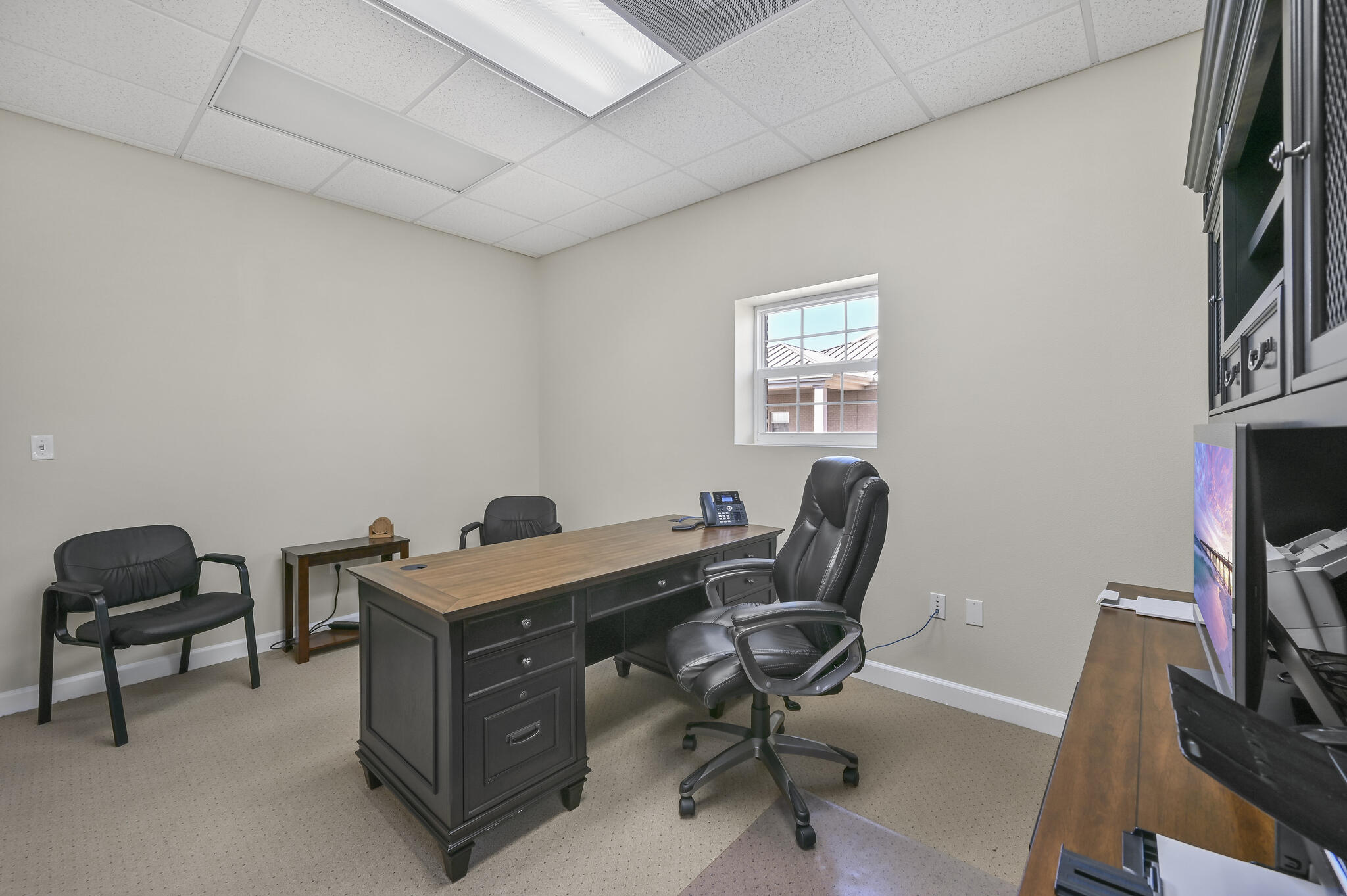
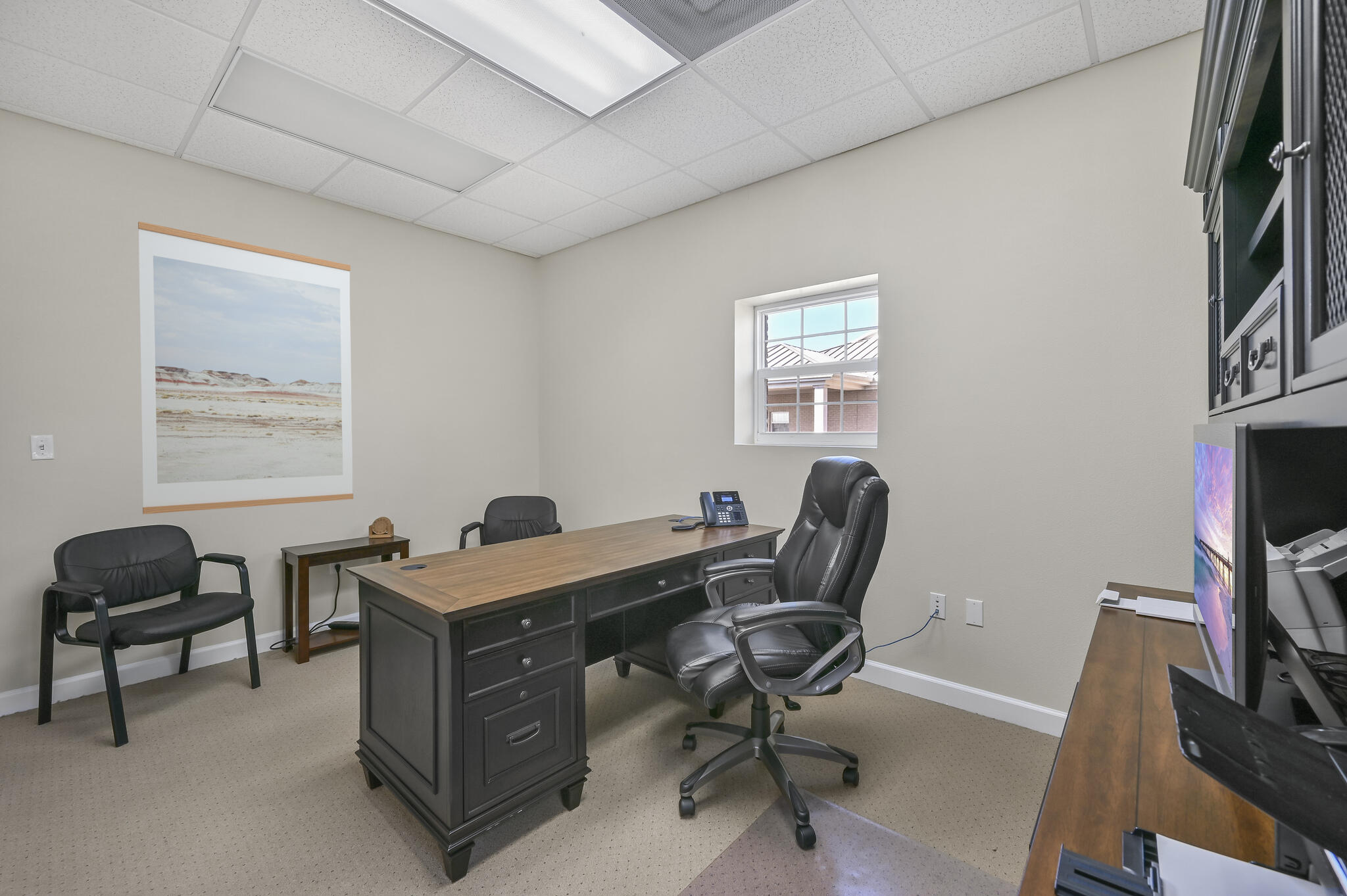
+ wall art [137,221,354,515]
